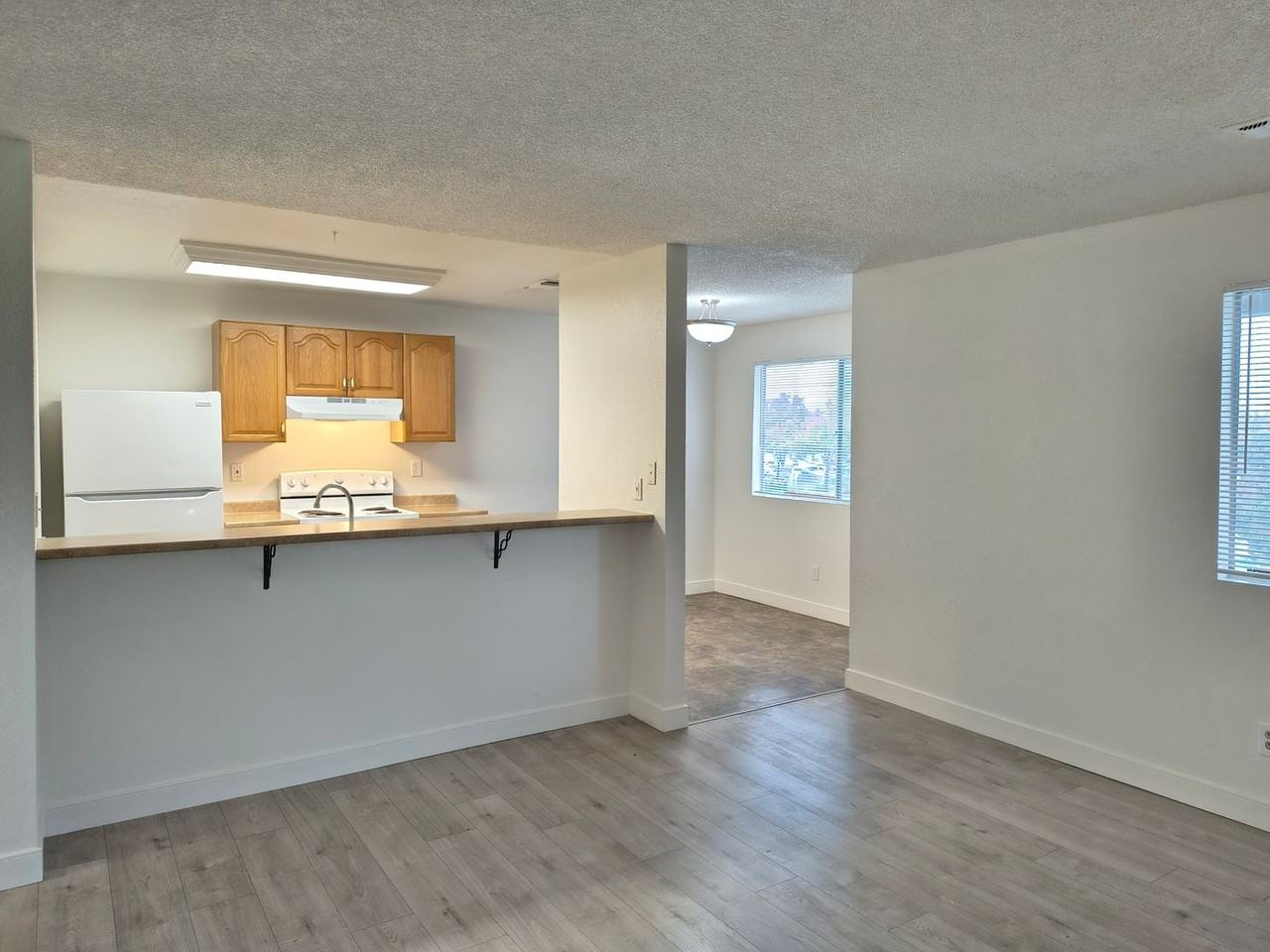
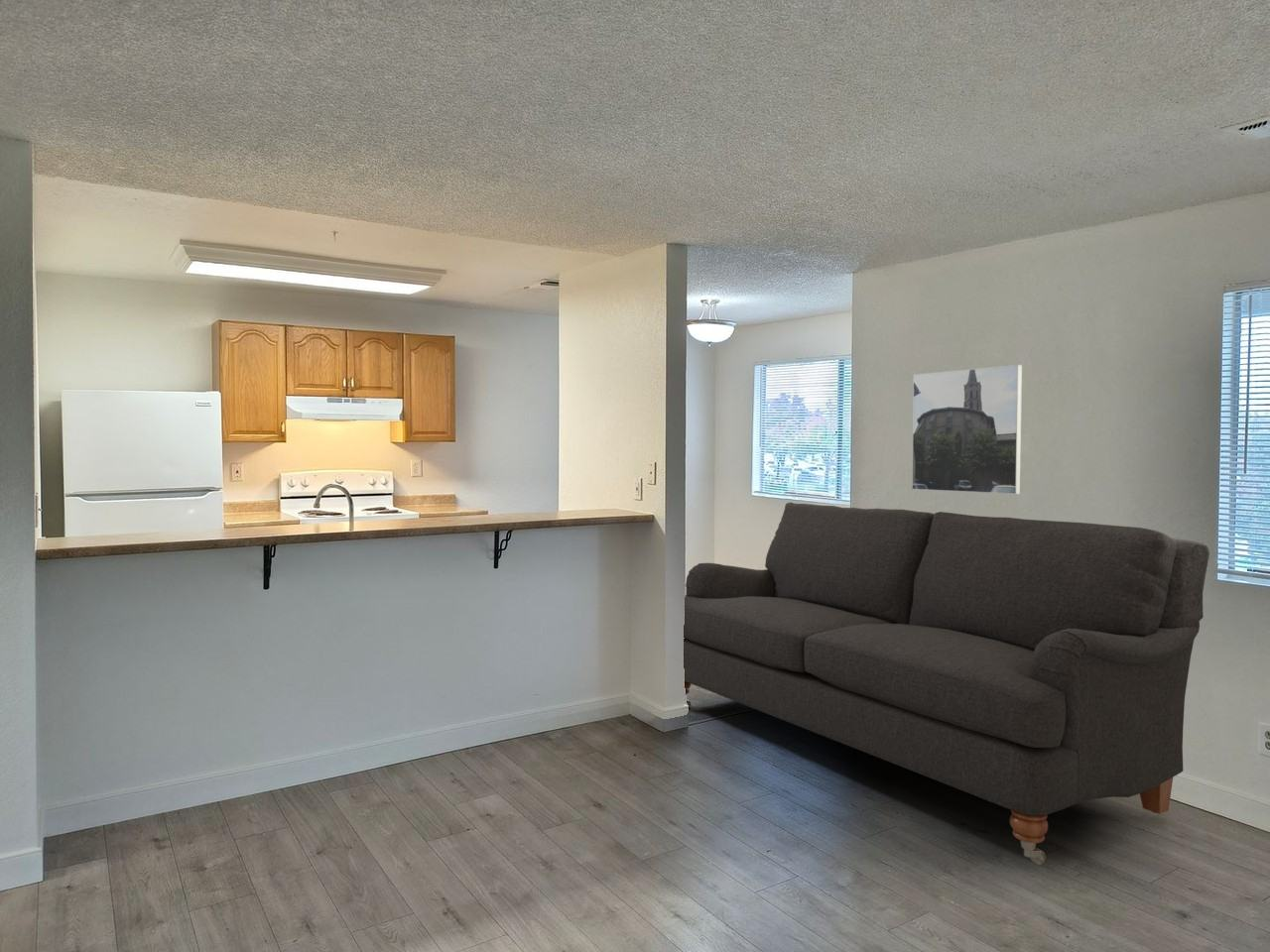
+ sofa [684,502,1210,866]
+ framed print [911,364,1023,495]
